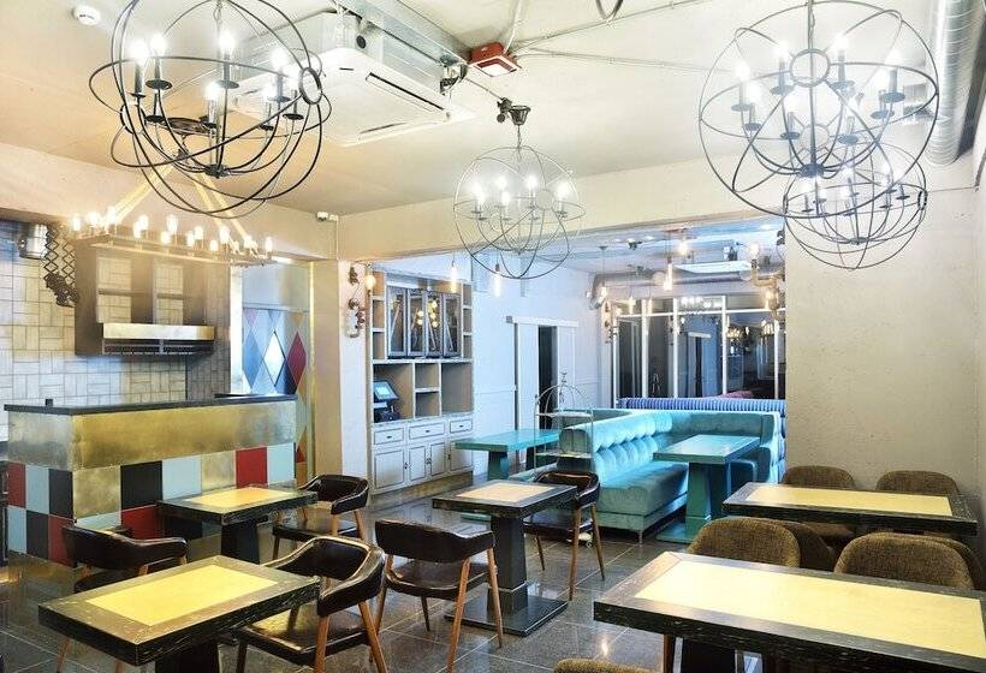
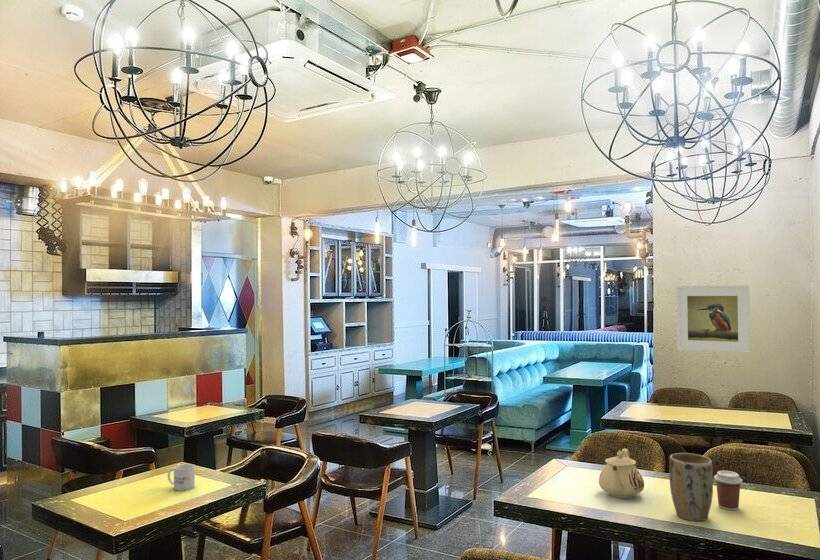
+ plant pot [668,452,714,522]
+ mug [167,463,196,492]
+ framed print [675,284,751,354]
+ coffee cup [713,470,743,511]
+ teapot [598,448,645,499]
